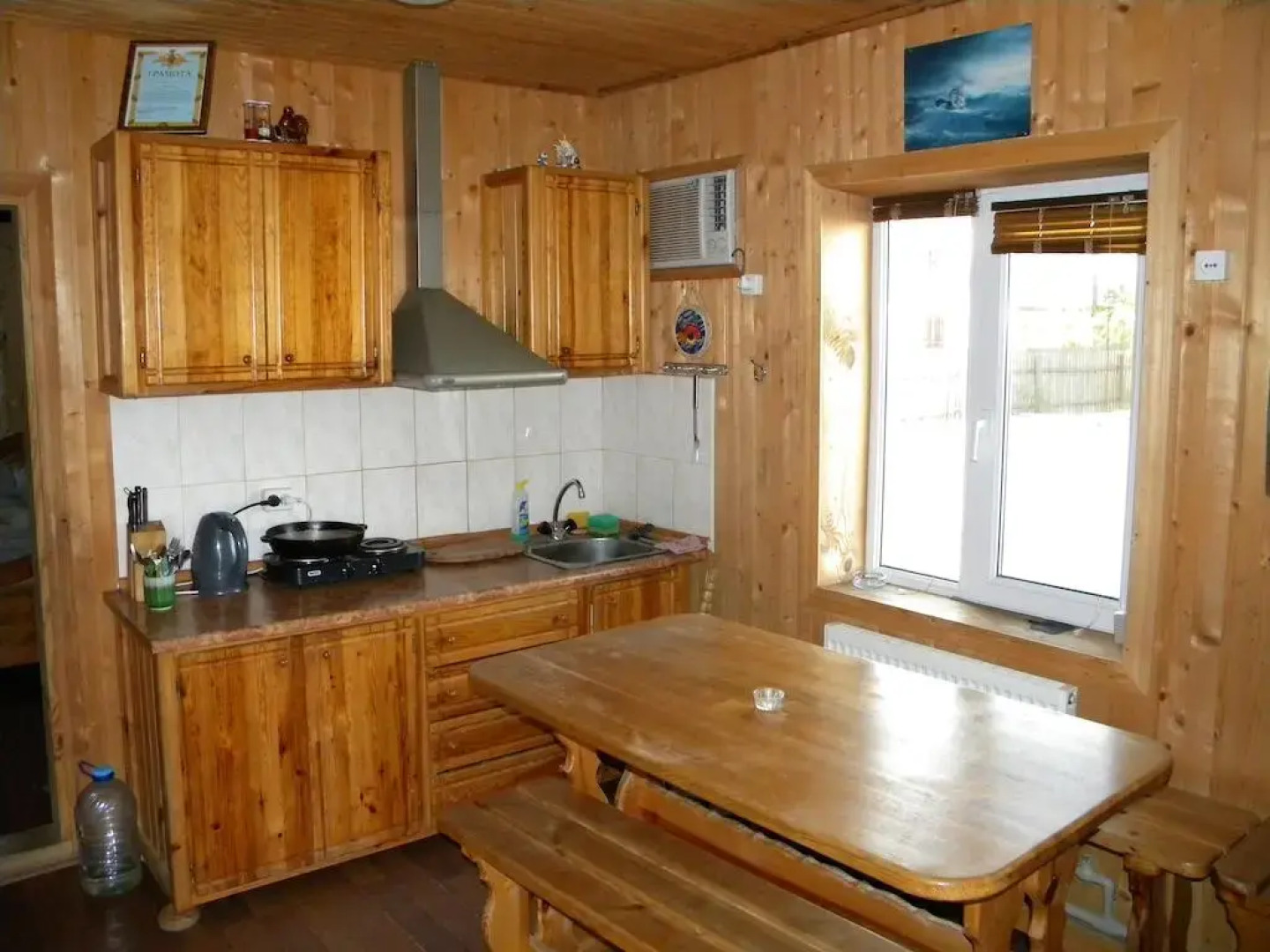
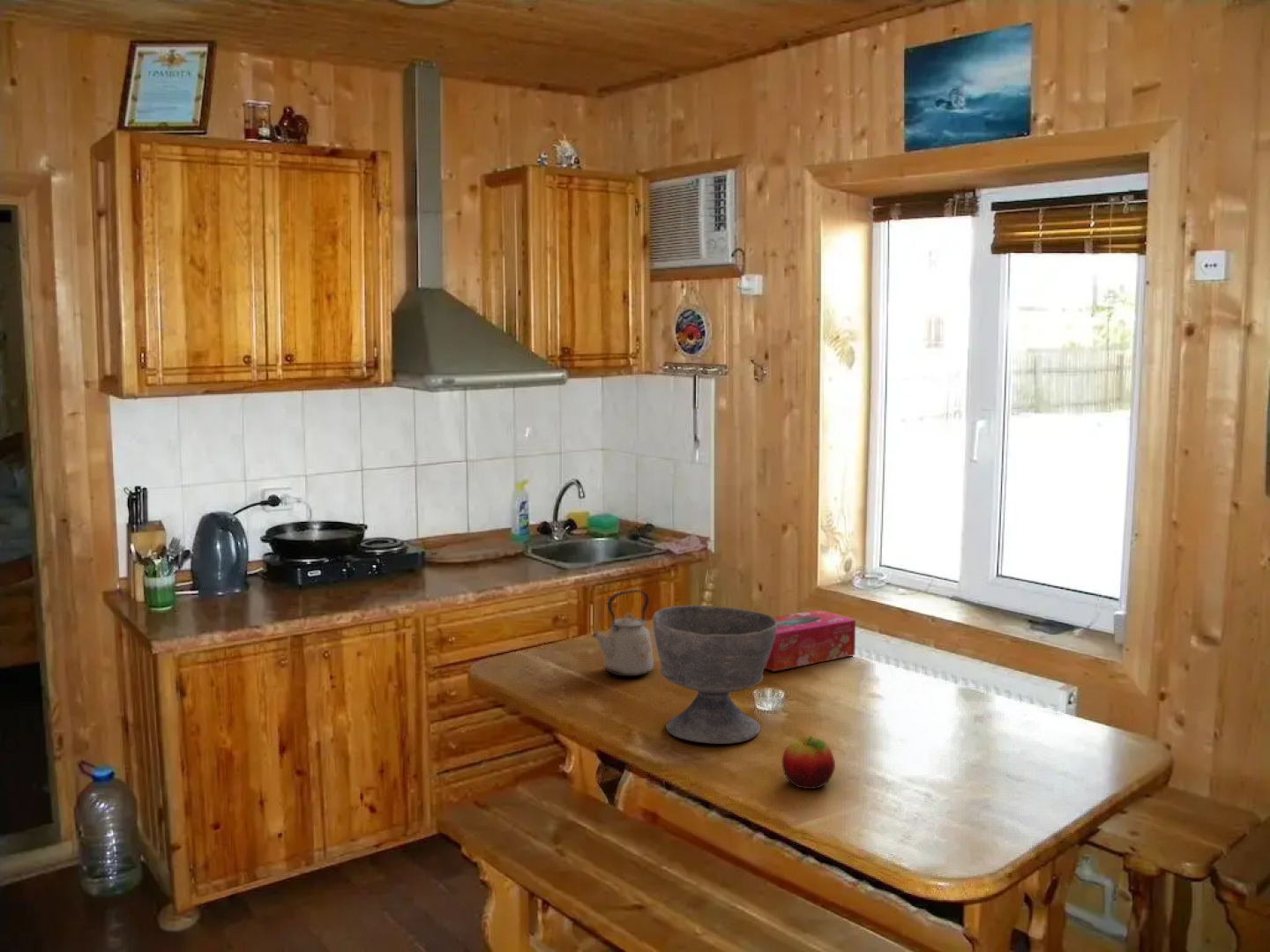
+ tissue box [765,609,856,673]
+ bowl [652,605,777,745]
+ kettle [591,589,654,677]
+ fruit [781,735,836,790]
